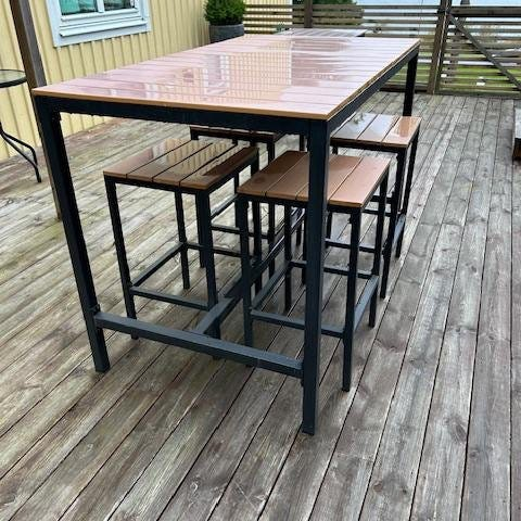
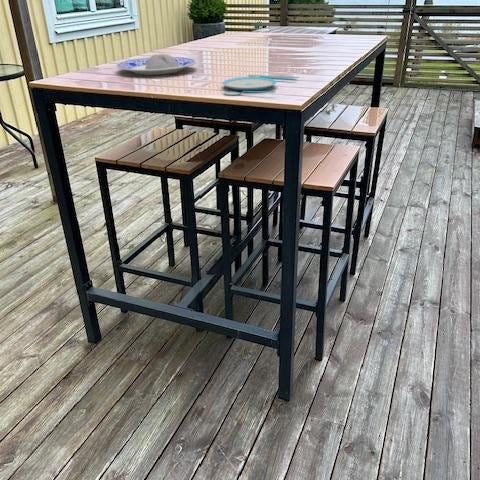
+ plate [221,73,300,96]
+ plate [115,53,197,76]
